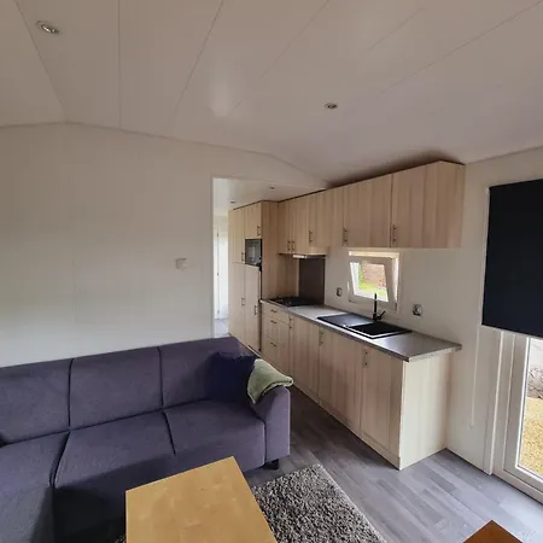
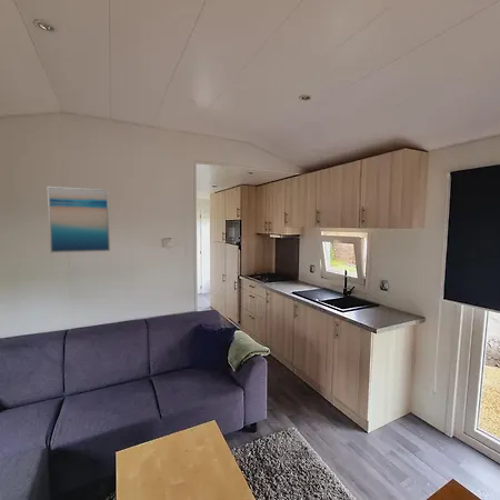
+ wall art [46,186,111,253]
